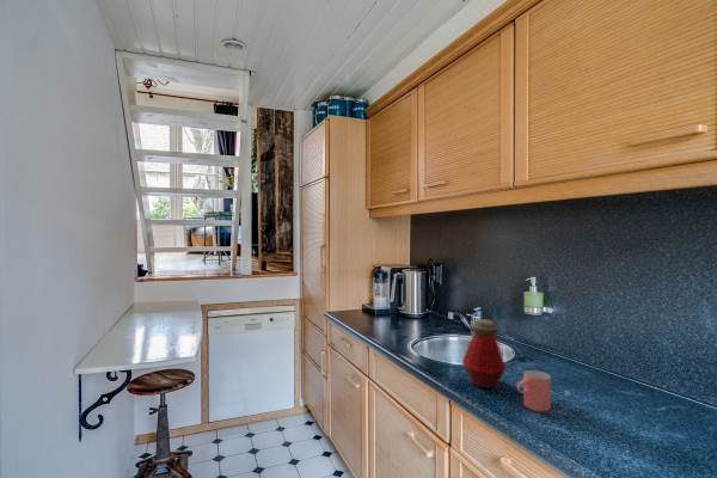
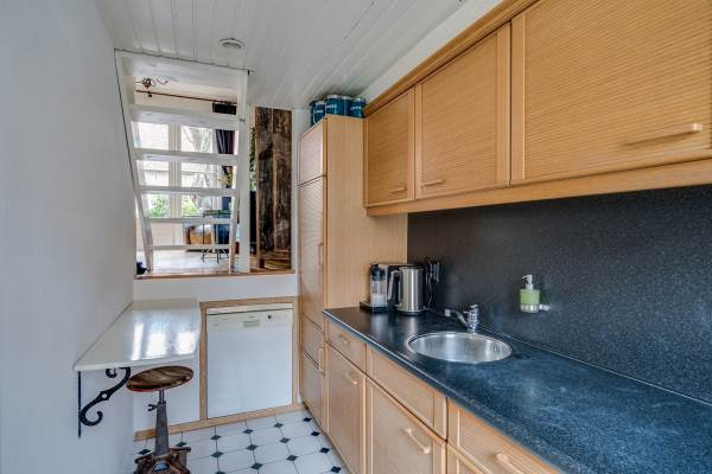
- cup [516,369,552,412]
- bottle [461,318,507,390]
